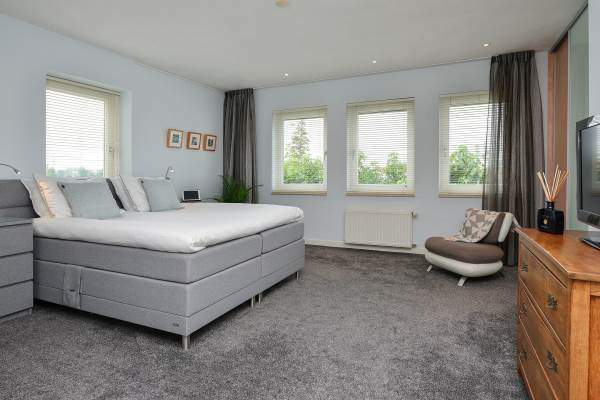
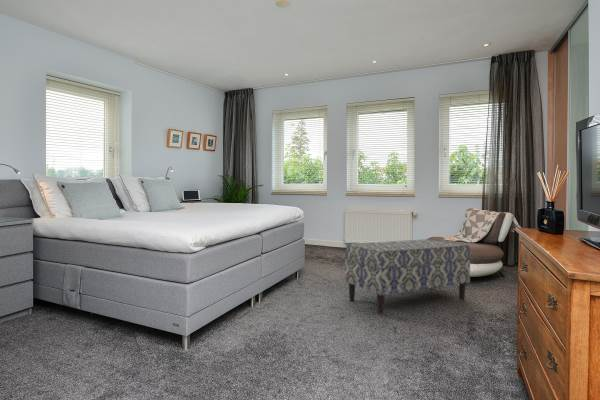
+ bench [344,238,471,315]
